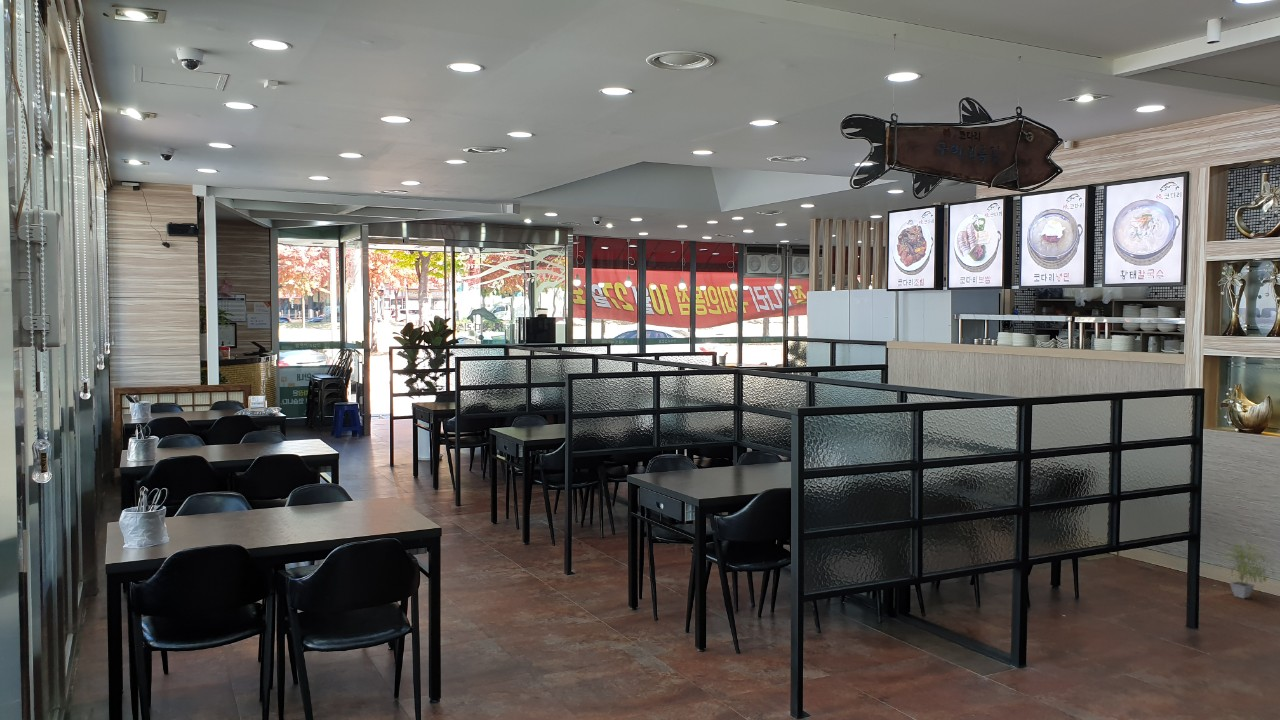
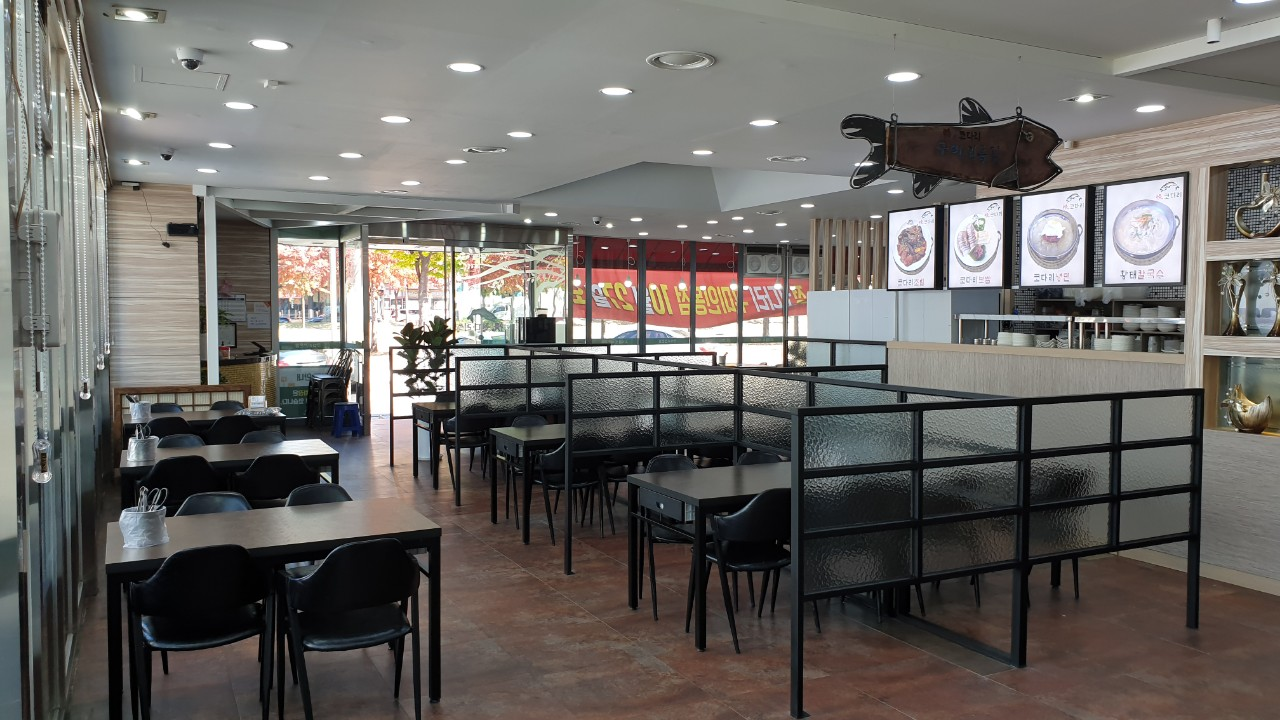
- potted plant [1222,538,1276,600]
